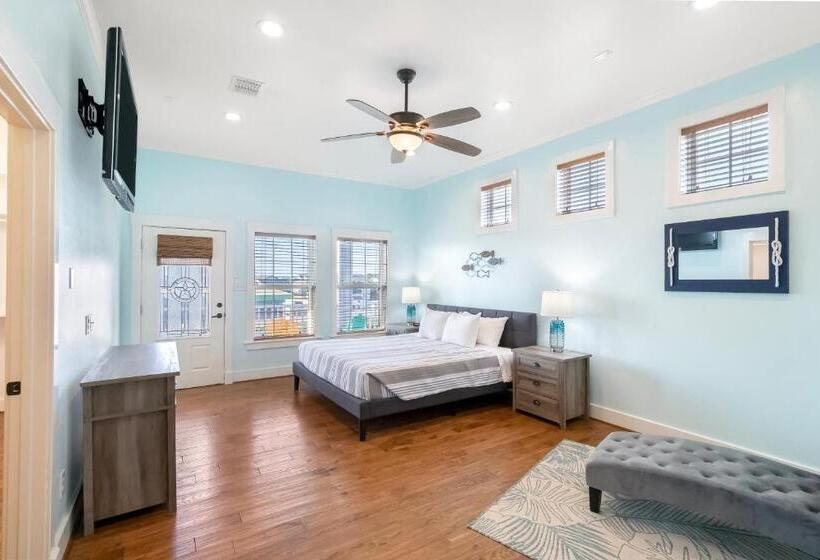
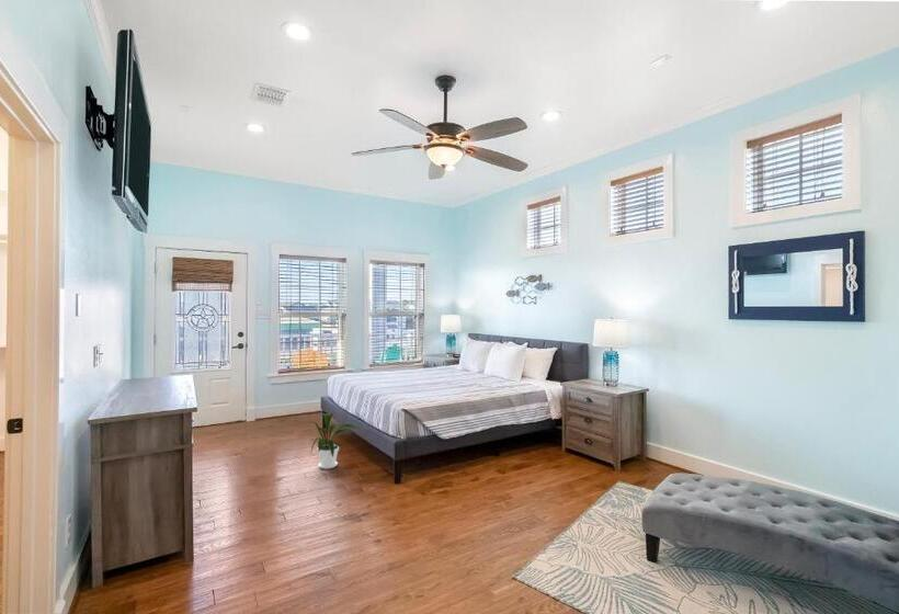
+ house plant [309,411,361,470]
